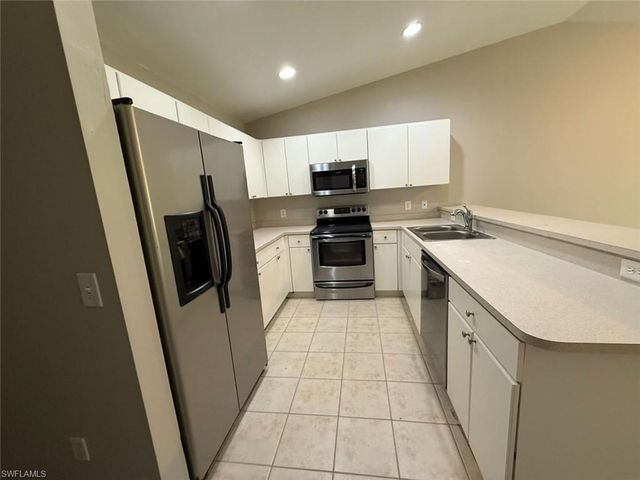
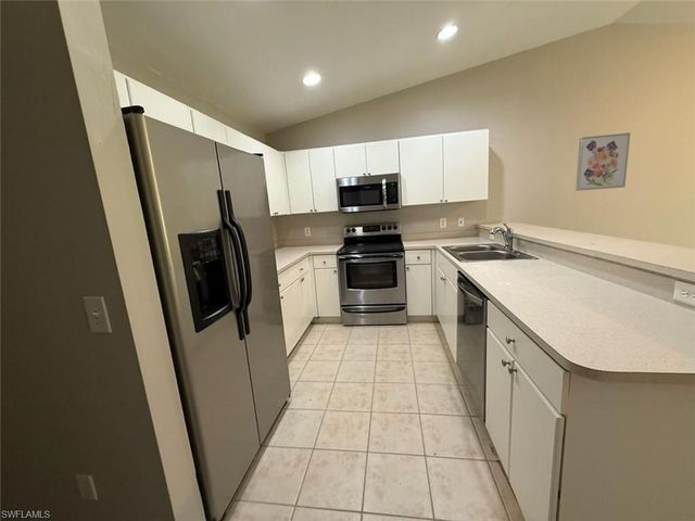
+ wall art [574,131,631,192]
